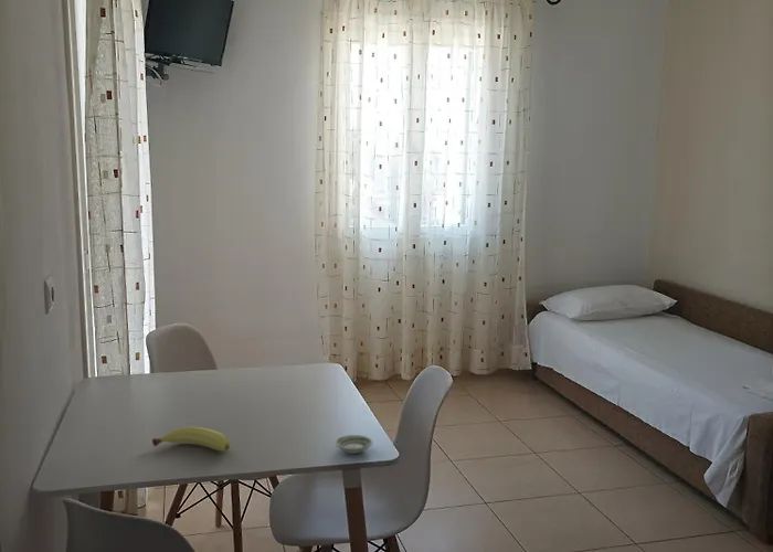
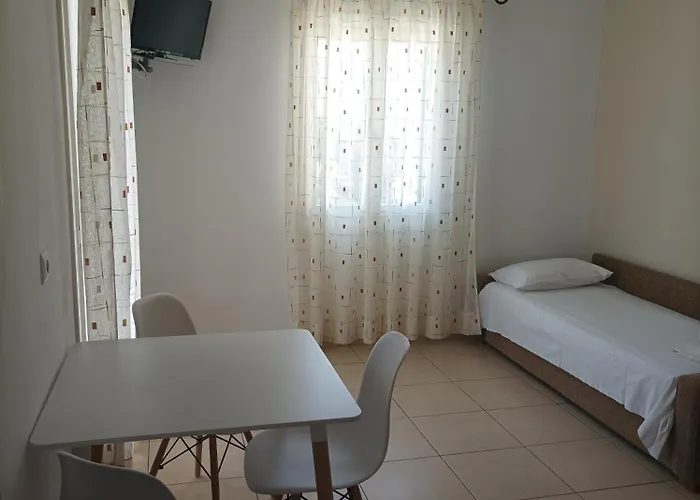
- saucer [335,434,373,455]
- fruit [151,426,231,452]
